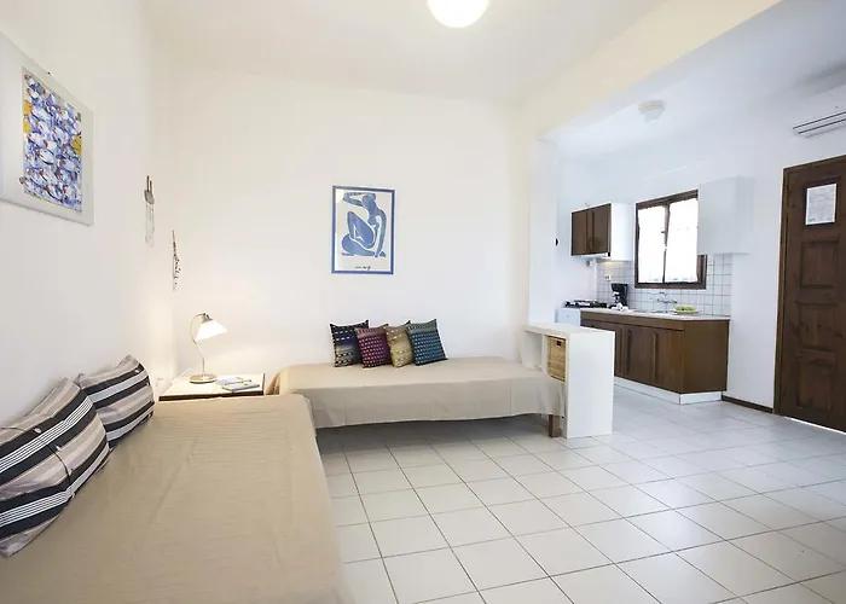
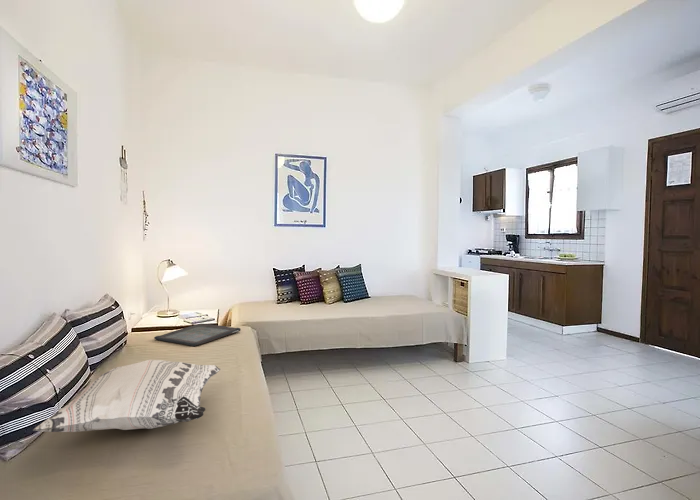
+ serving tray [153,323,242,347]
+ decorative pillow [32,359,221,433]
